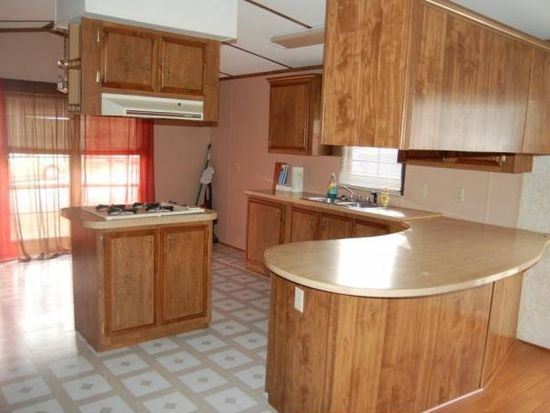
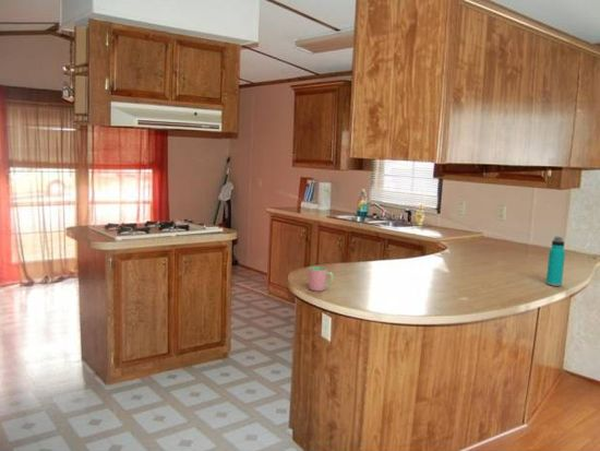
+ water bottle [544,236,566,287]
+ cup [308,265,335,293]
